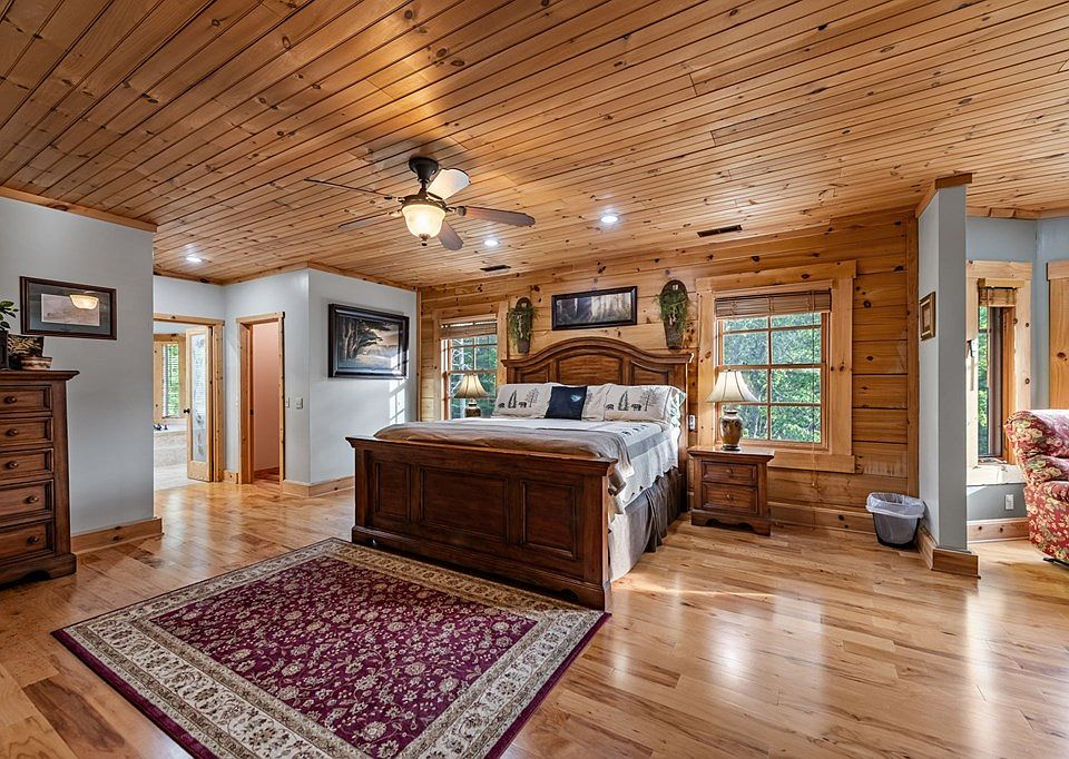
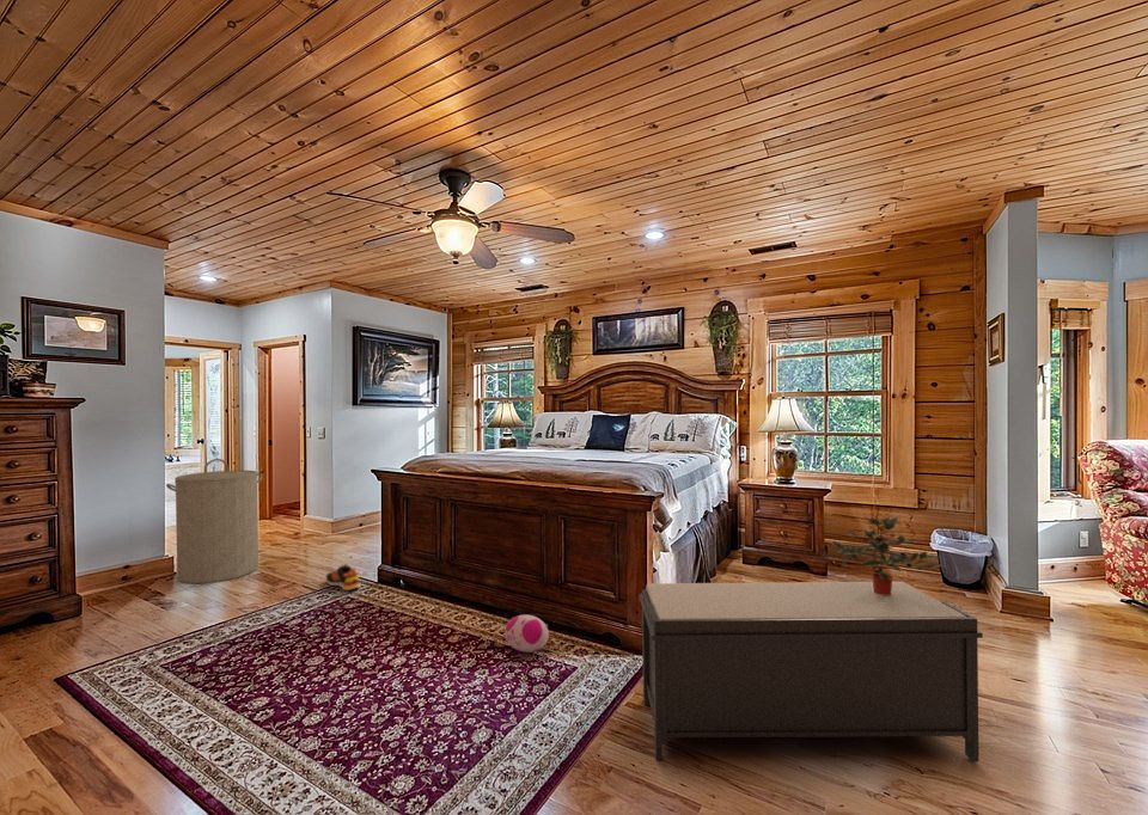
+ bench [639,581,984,762]
+ plush toy [503,614,550,658]
+ laundry hamper [165,458,263,584]
+ potted plant [830,515,949,595]
+ shoe [325,563,361,592]
